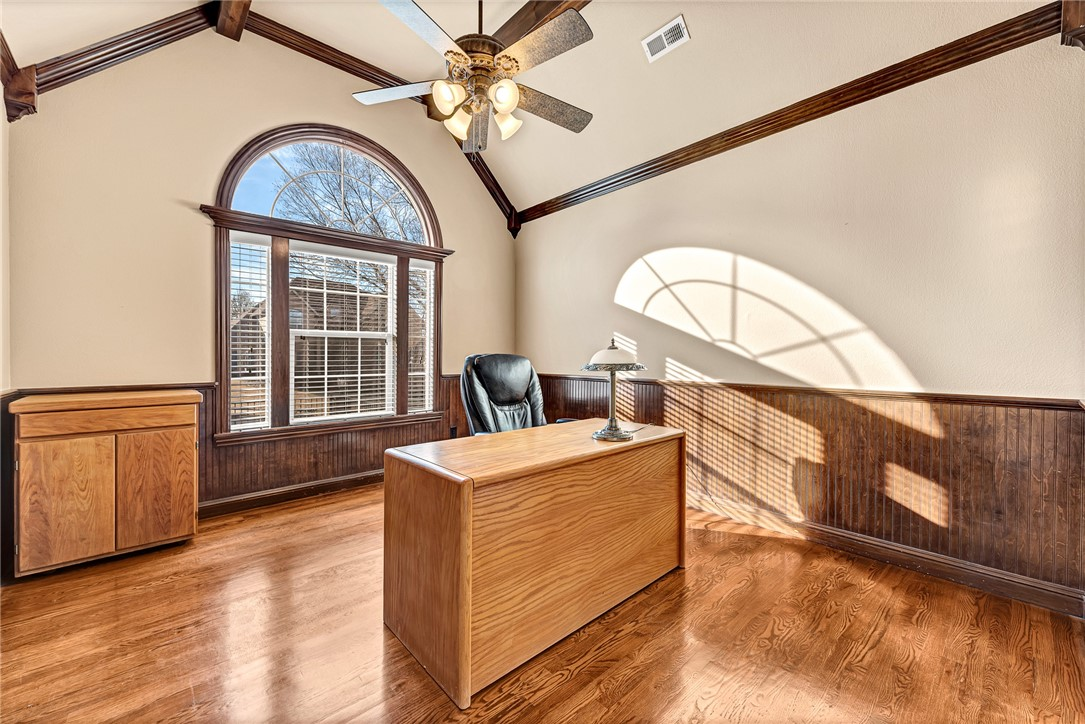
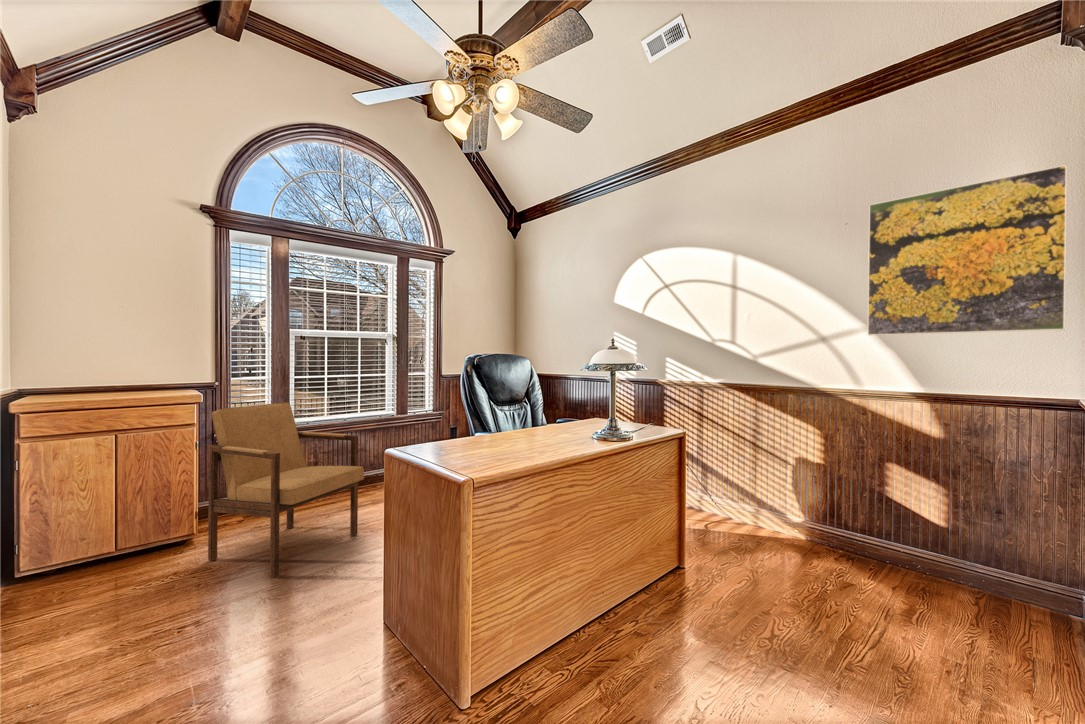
+ armchair [207,401,365,578]
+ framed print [867,164,1068,336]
